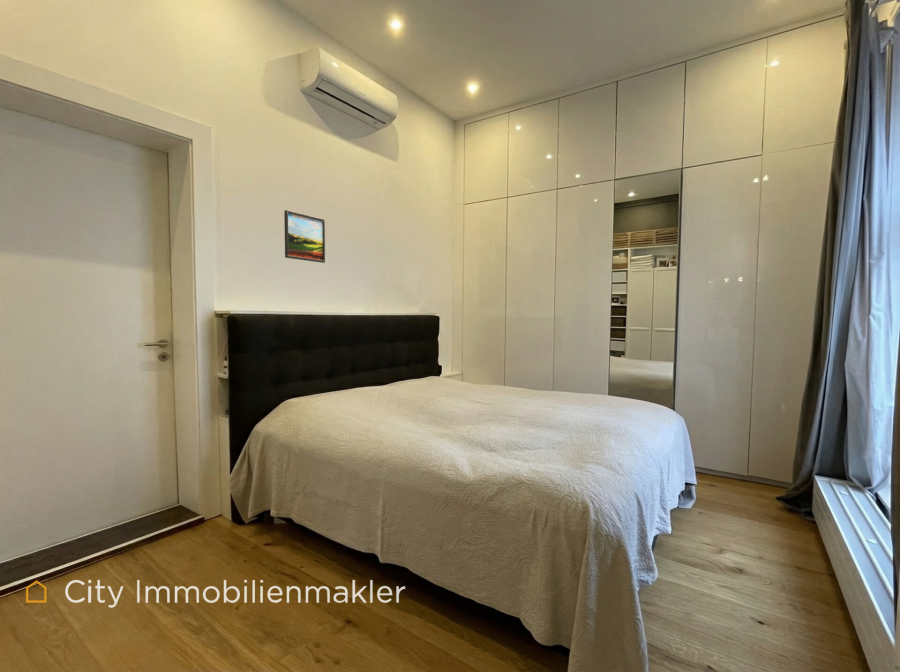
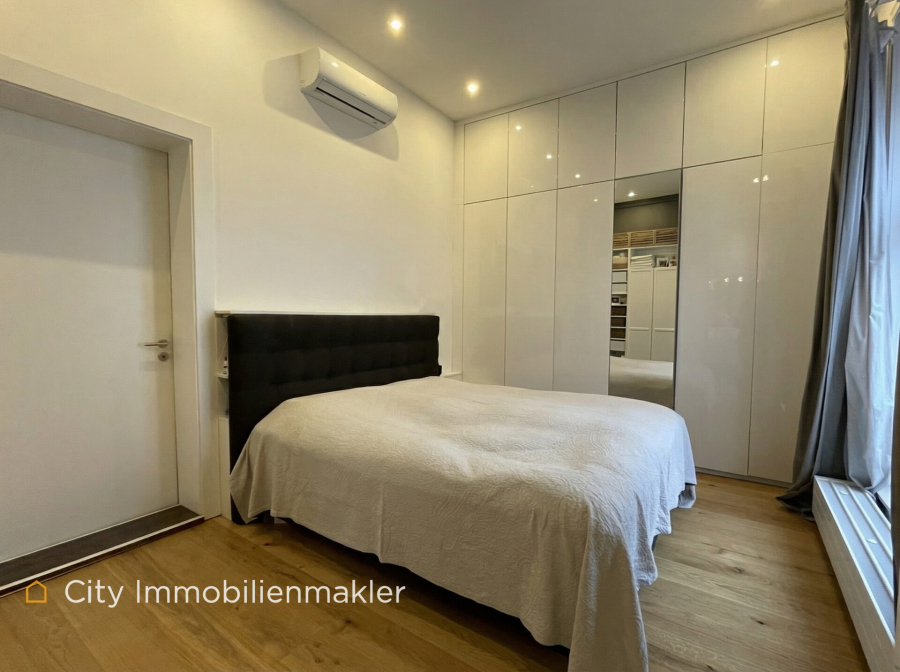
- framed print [283,209,326,264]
